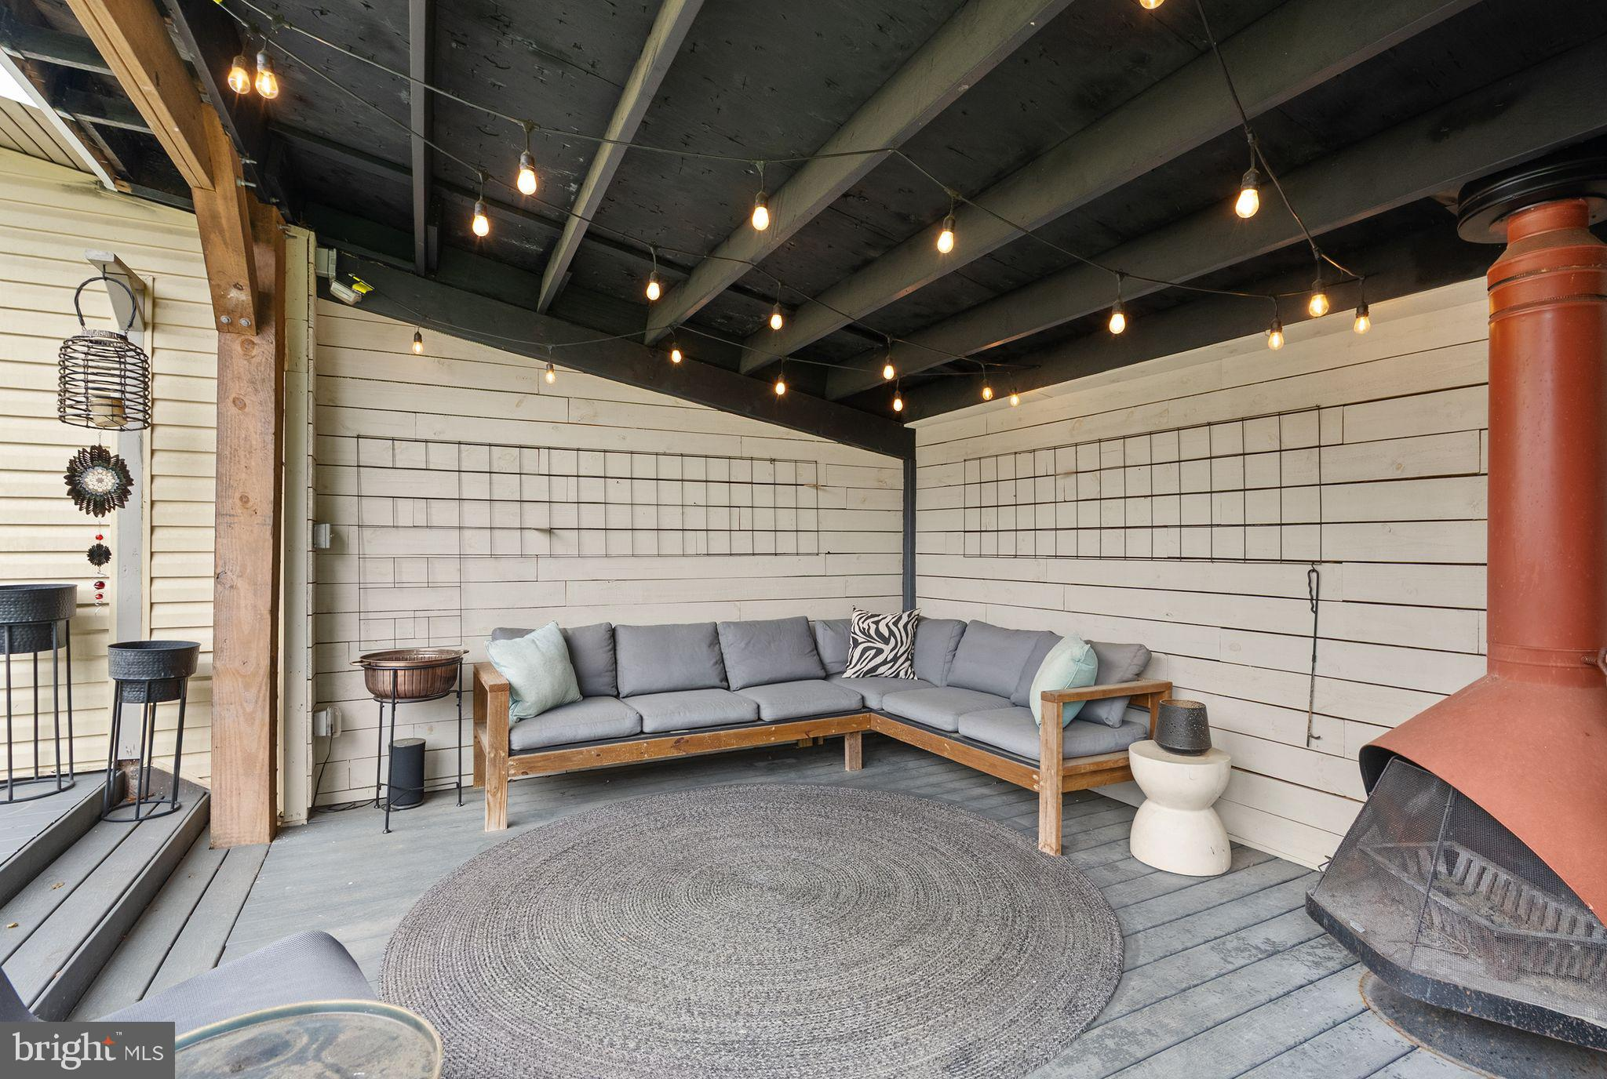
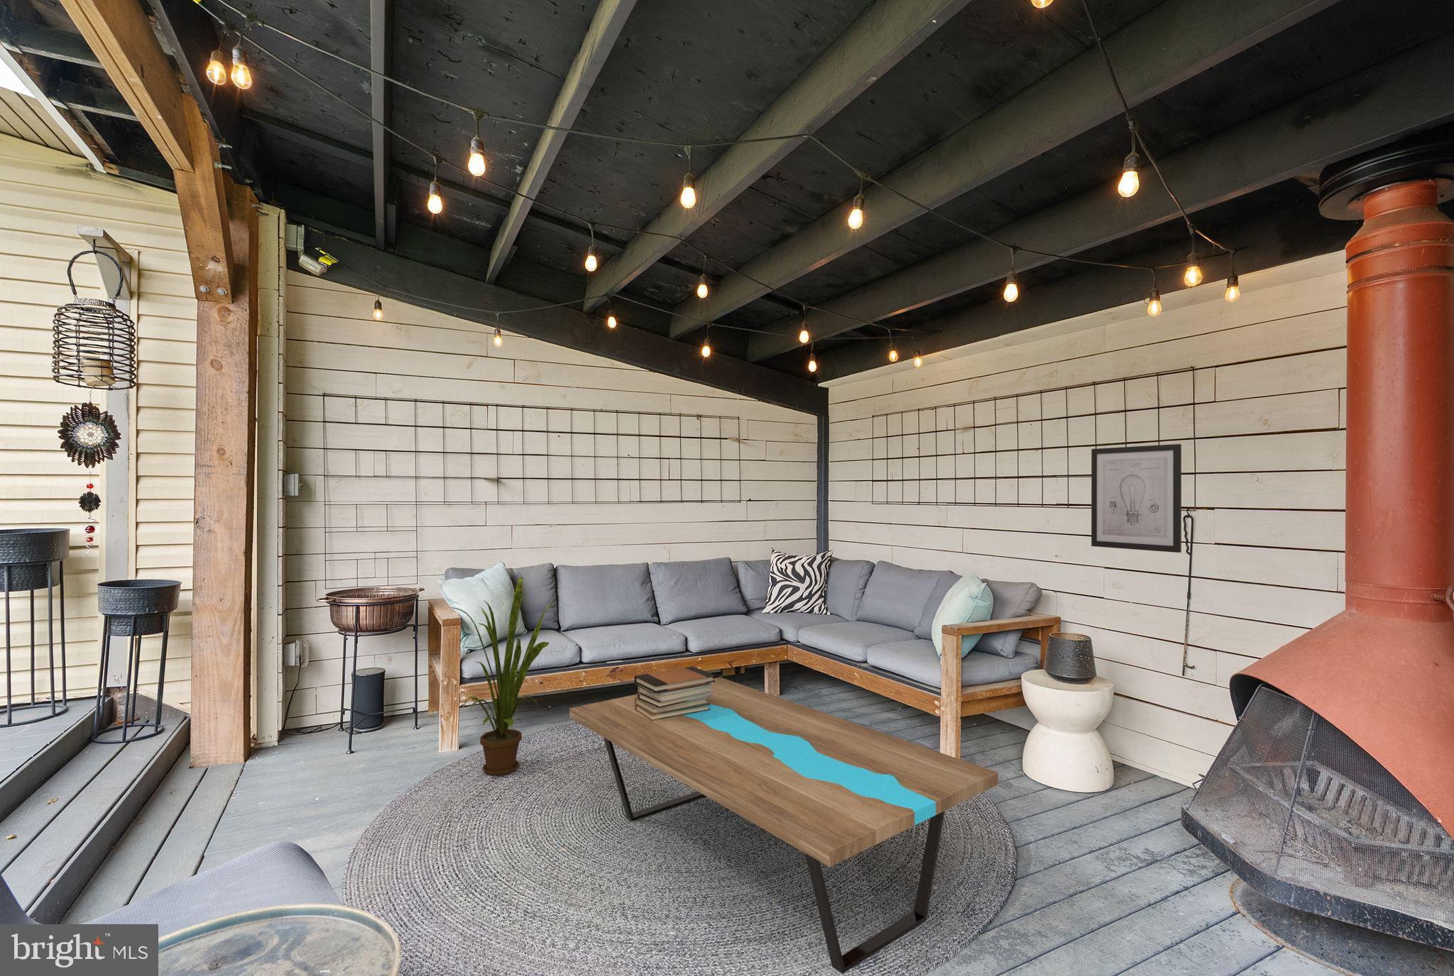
+ house plant [450,576,555,776]
+ book stack [634,666,716,721]
+ coffee table [569,676,998,975]
+ wall art [1091,443,1183,553]
